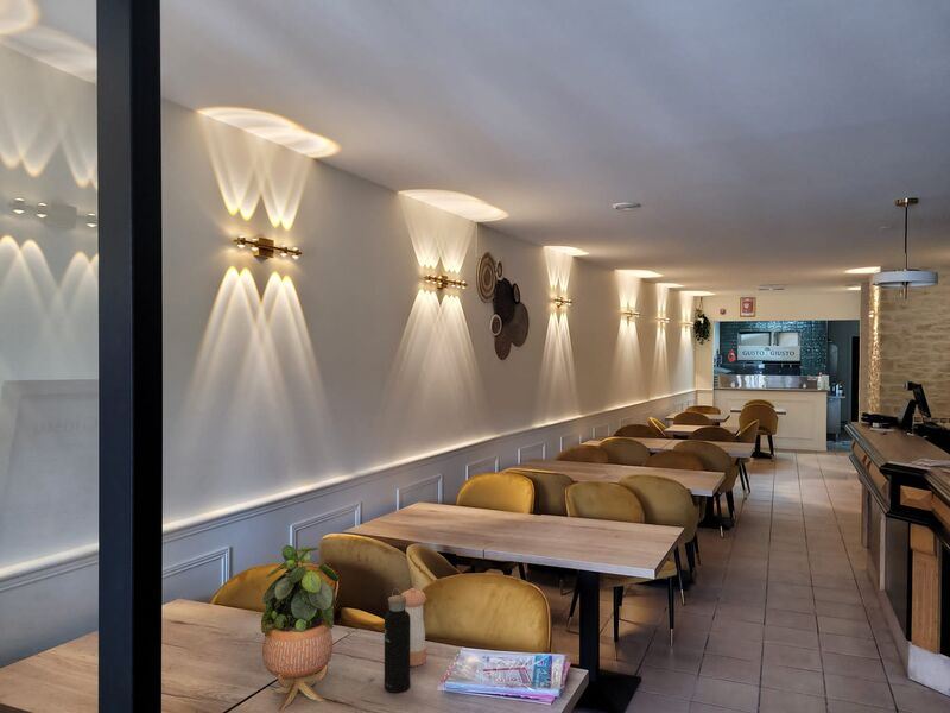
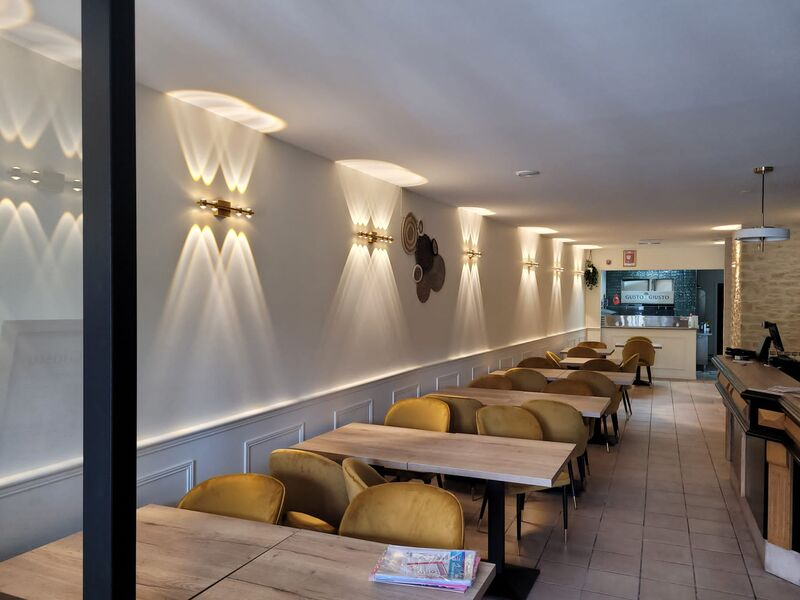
- potted plant [260,544,340,712]
- water bottle [384,587,411,694]
- pepper shaker [400,587,428,667]
